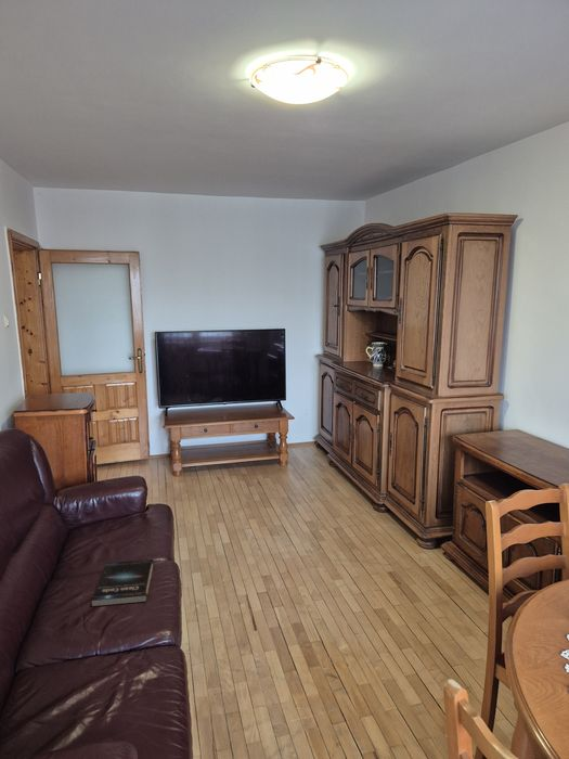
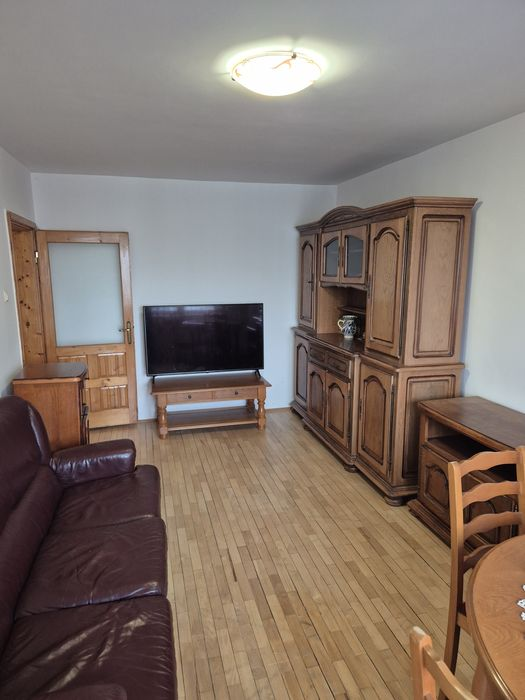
- book [91,558,155,607]
